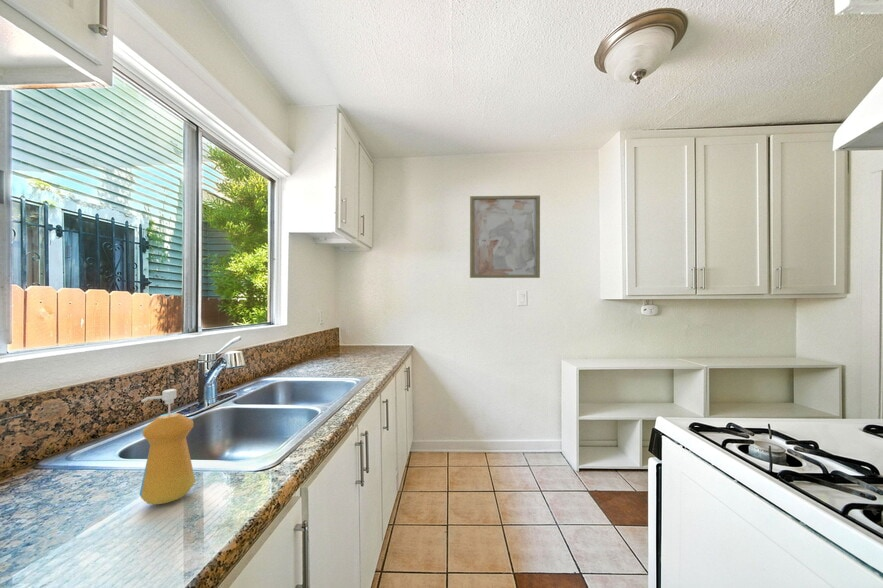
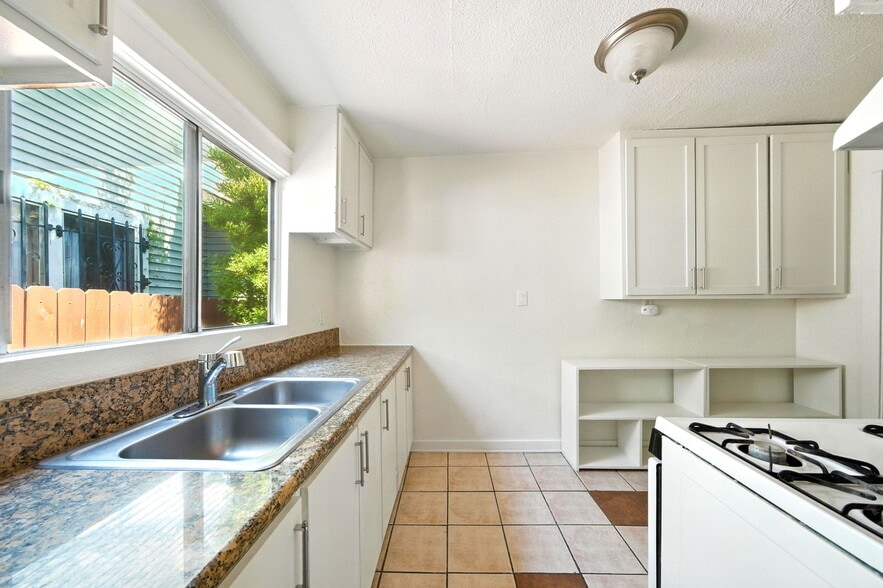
- soap dispenser [139,388,196,506]
- wall art [469,195,541,279]
